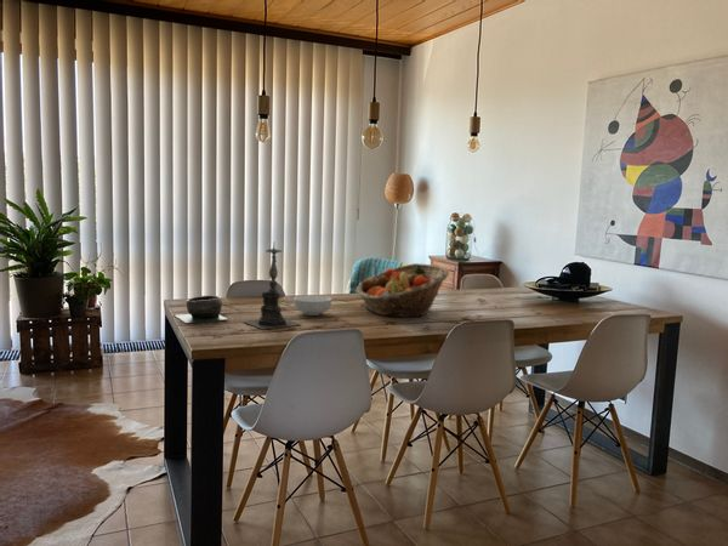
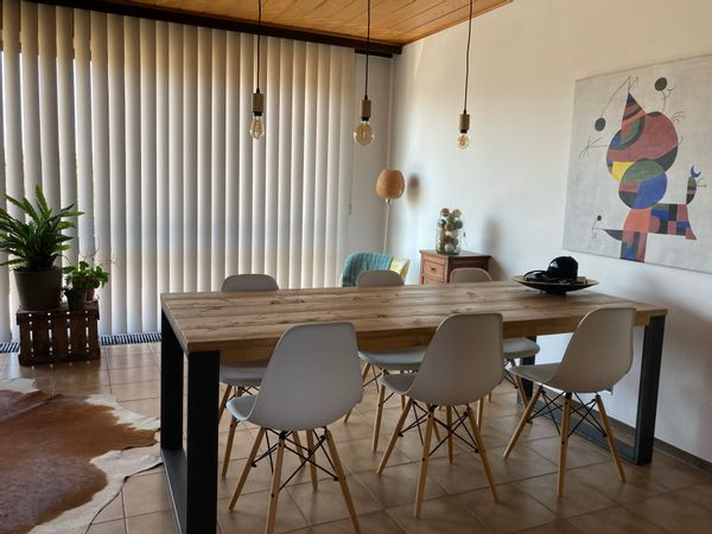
- fruit basket [356,262,450,318]
- cereal bowl [292,295,332,317]
- bowl [172,295,231,324]
- candle holder [243,243,303,330]
